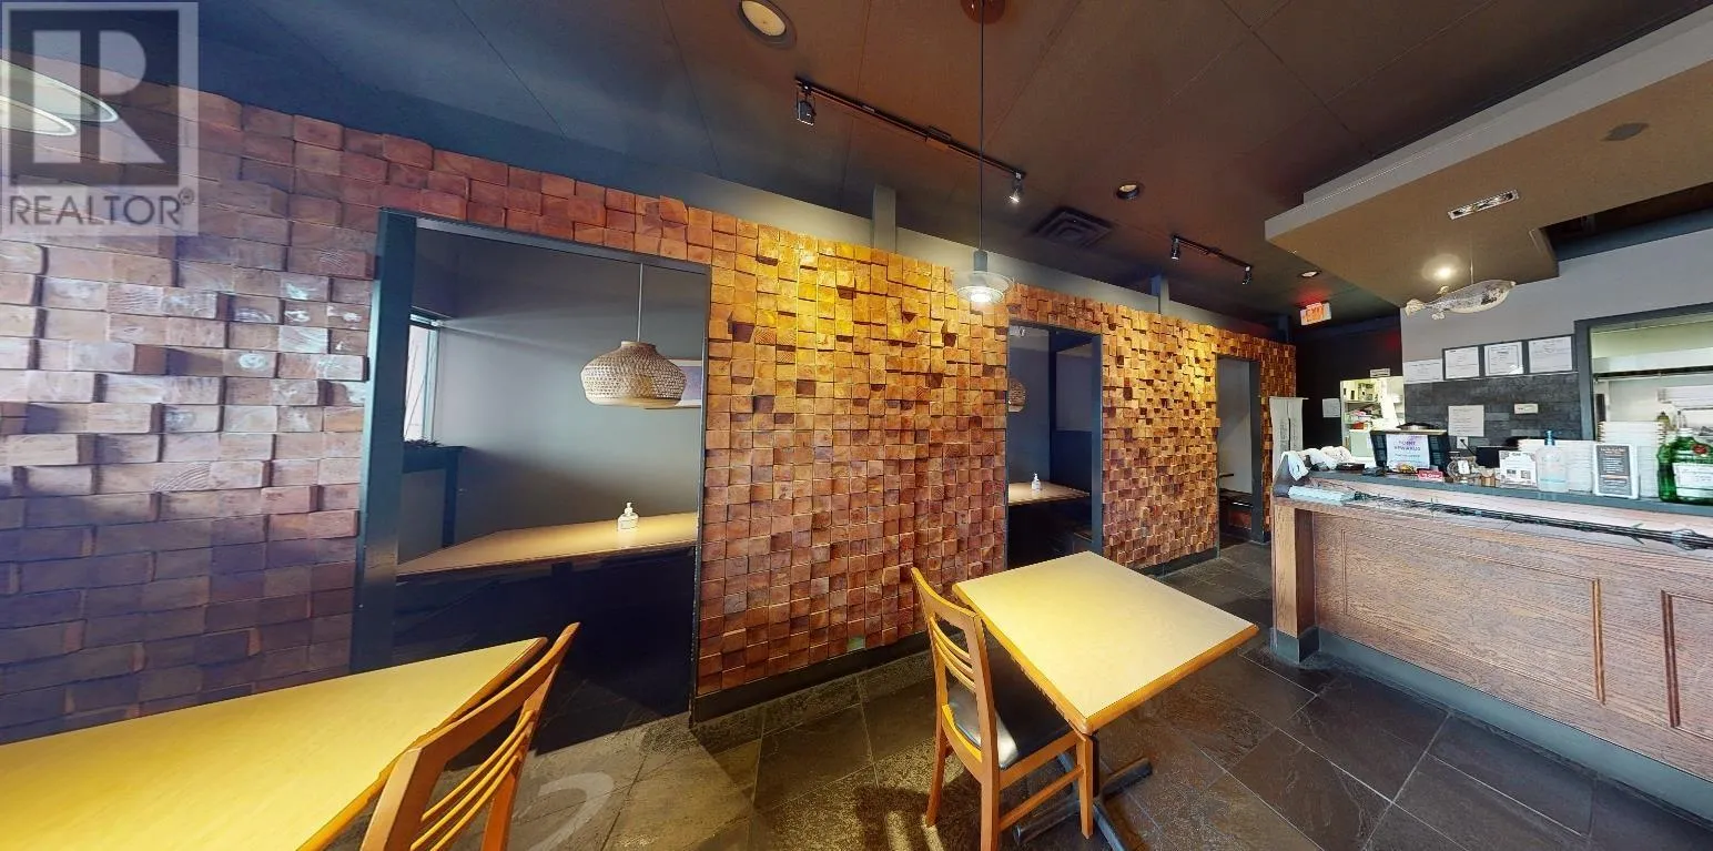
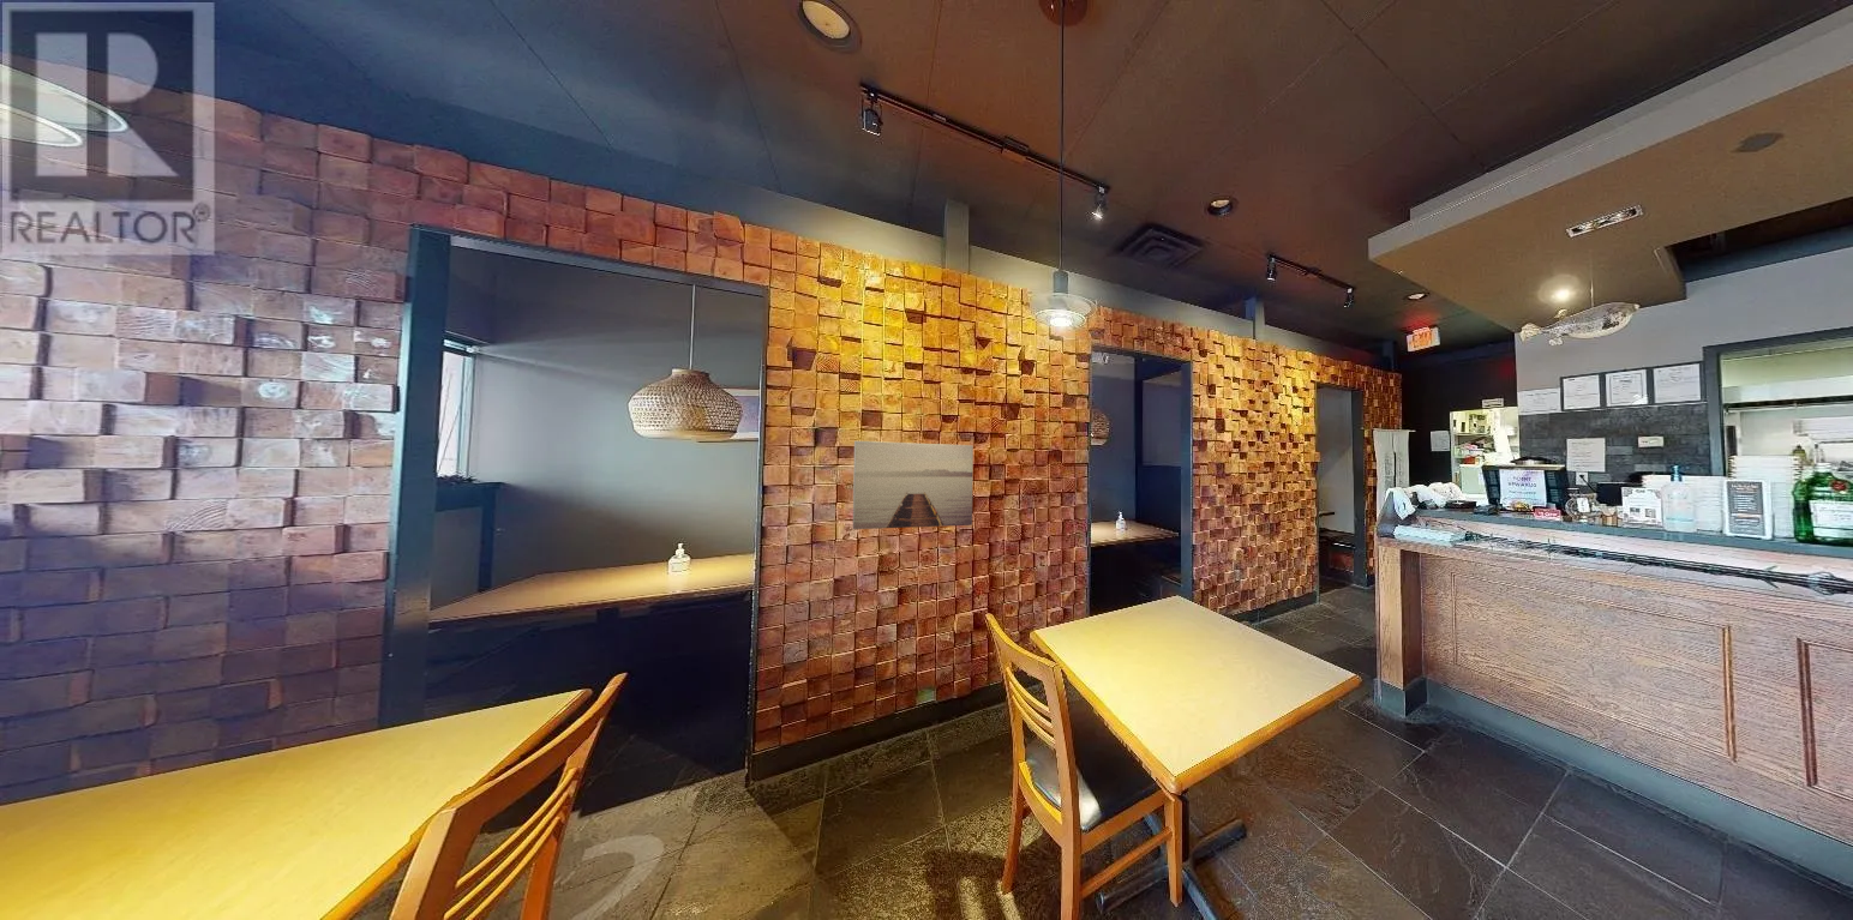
+ wall art [852,440,975,530]
